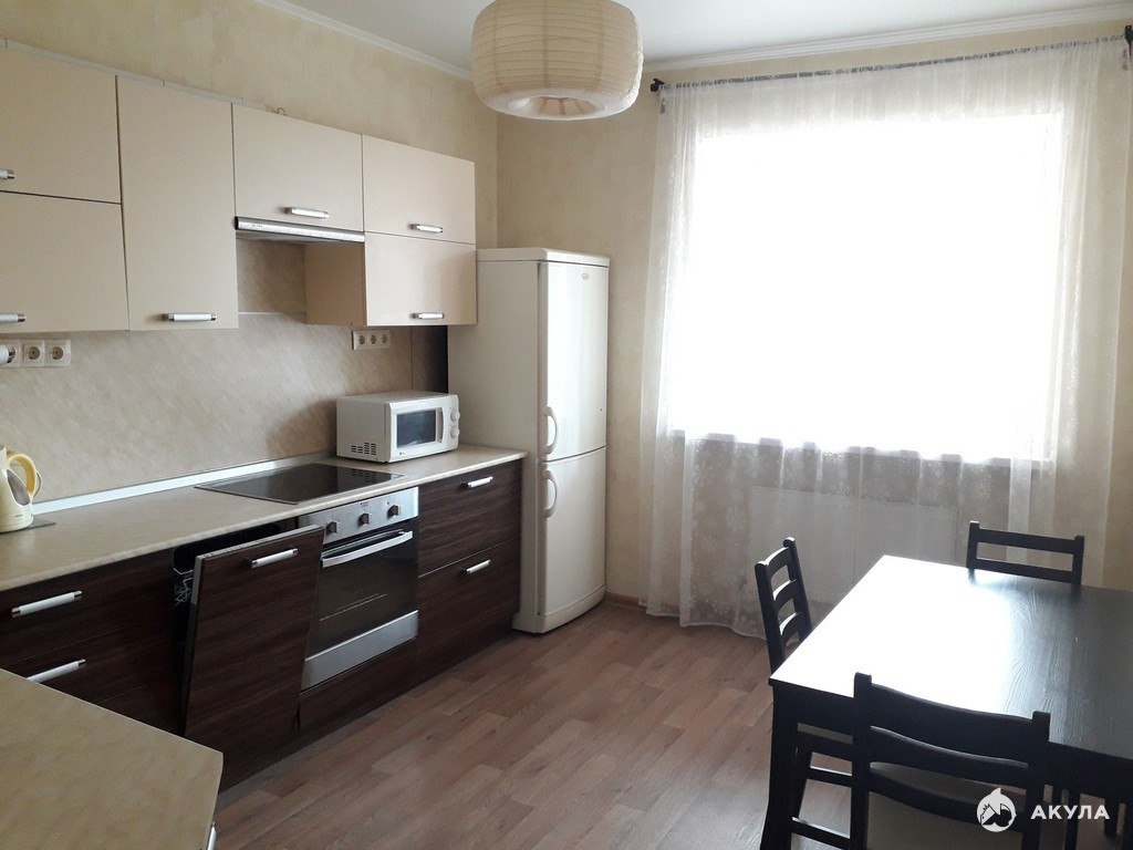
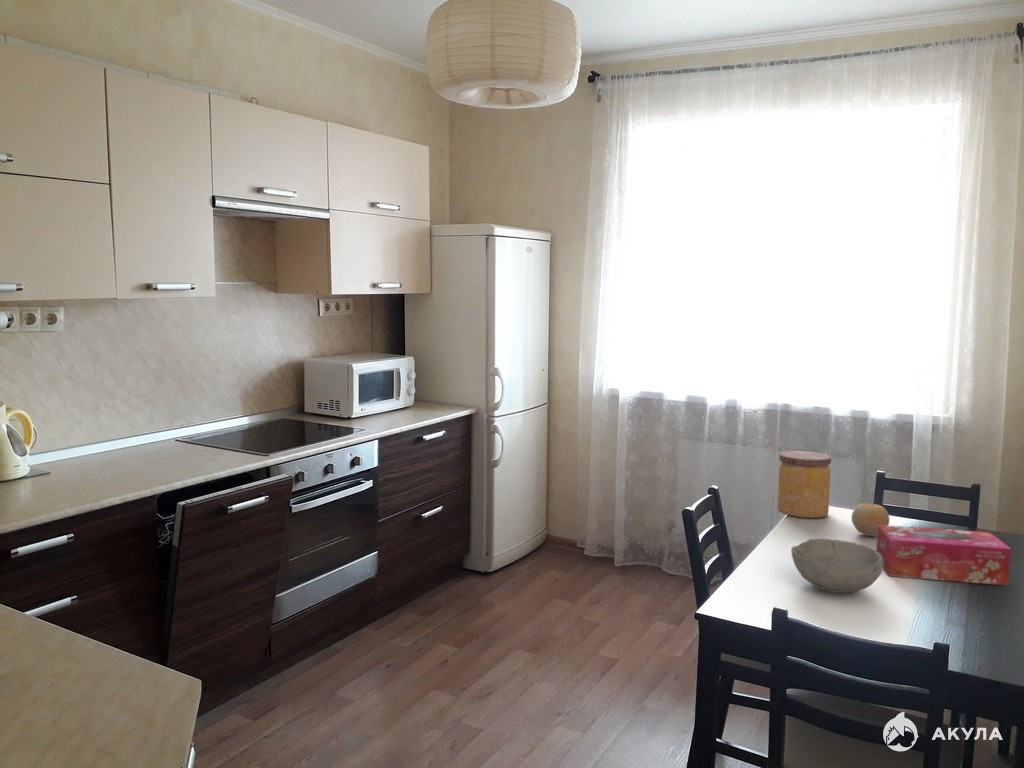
+ tissue box [875,525,1012,586]
+ fruit [851,502,891,537]
+ bowl [790,538,884,594]
+ jar [777,450,832,519]
